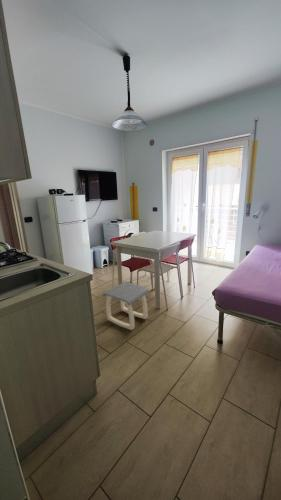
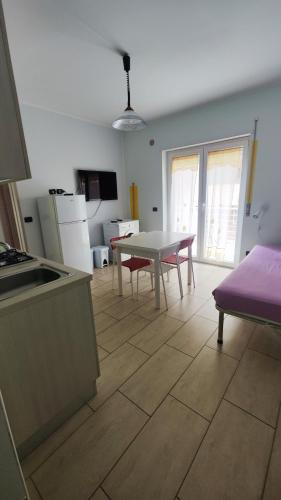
- stool [101,281,150,331]
